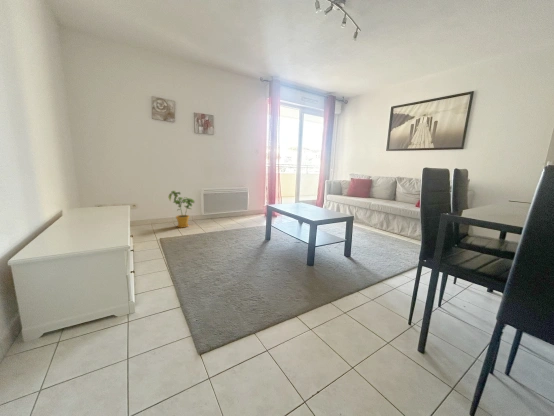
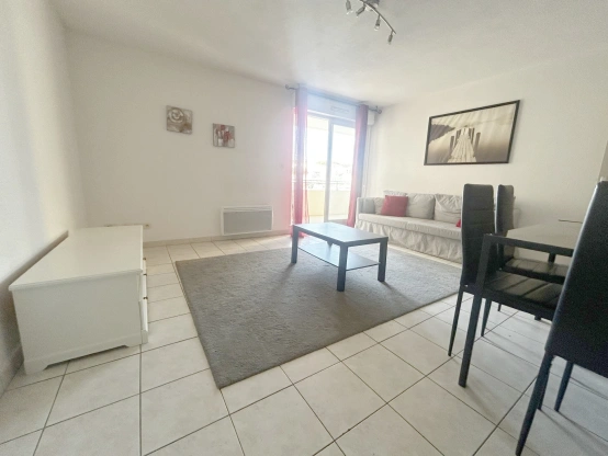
- house plant [168,190,196,229]
